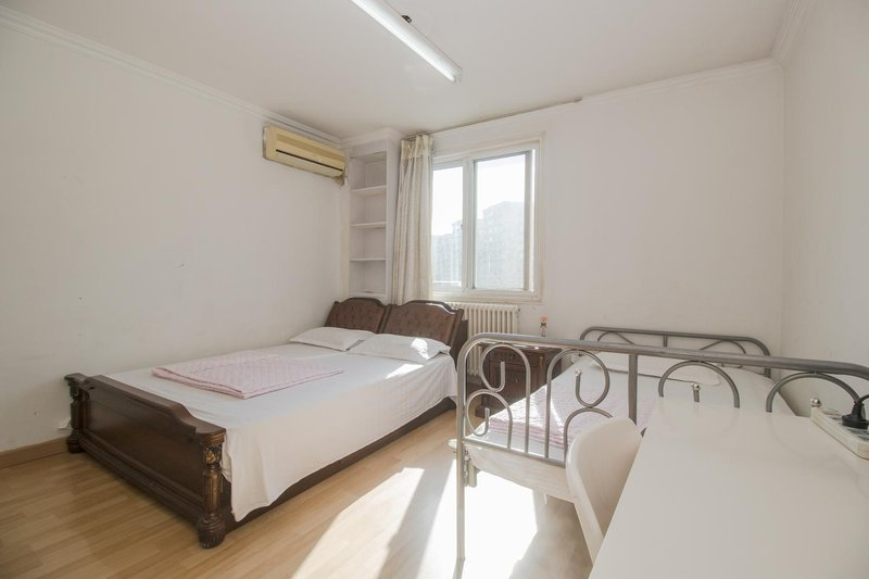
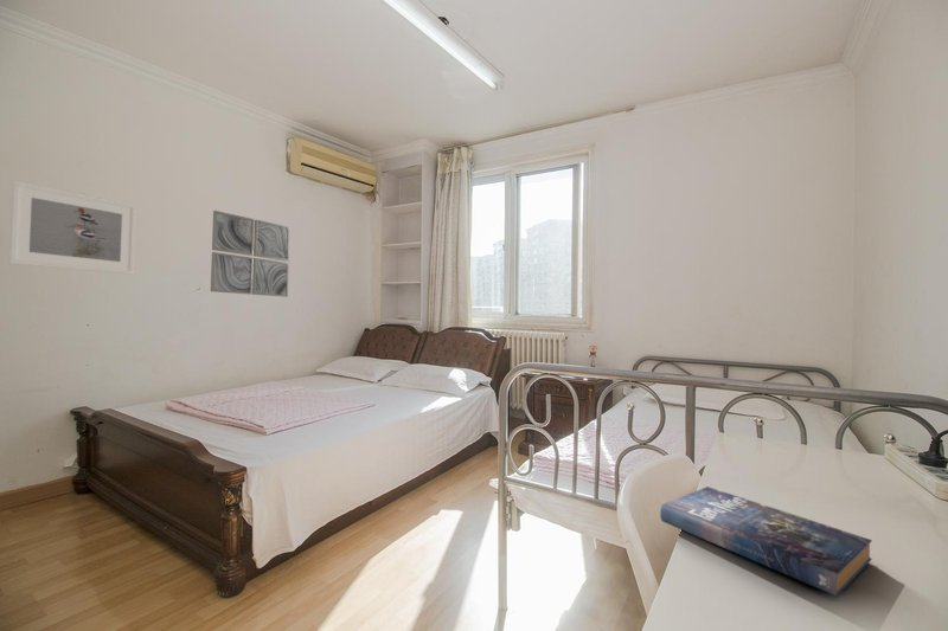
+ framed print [8,180,137,276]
+ wall art [210,210,292,298]
+ book [659,485,873,598]
